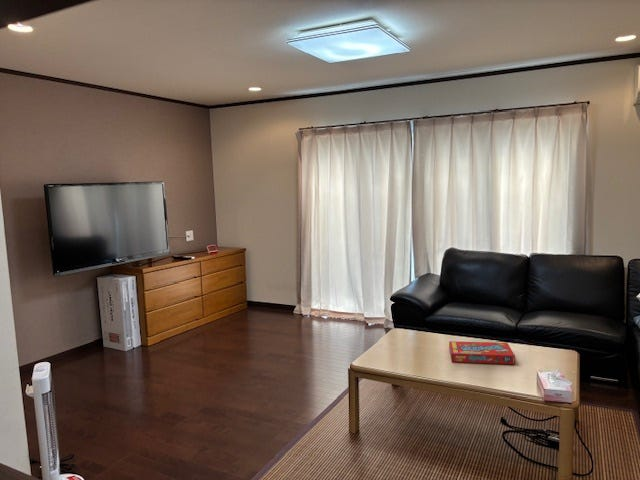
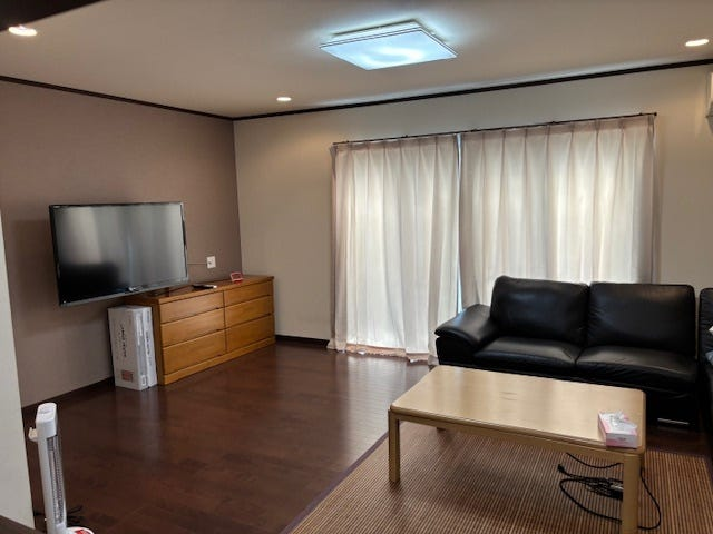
- snack box [448,340,516,365]
